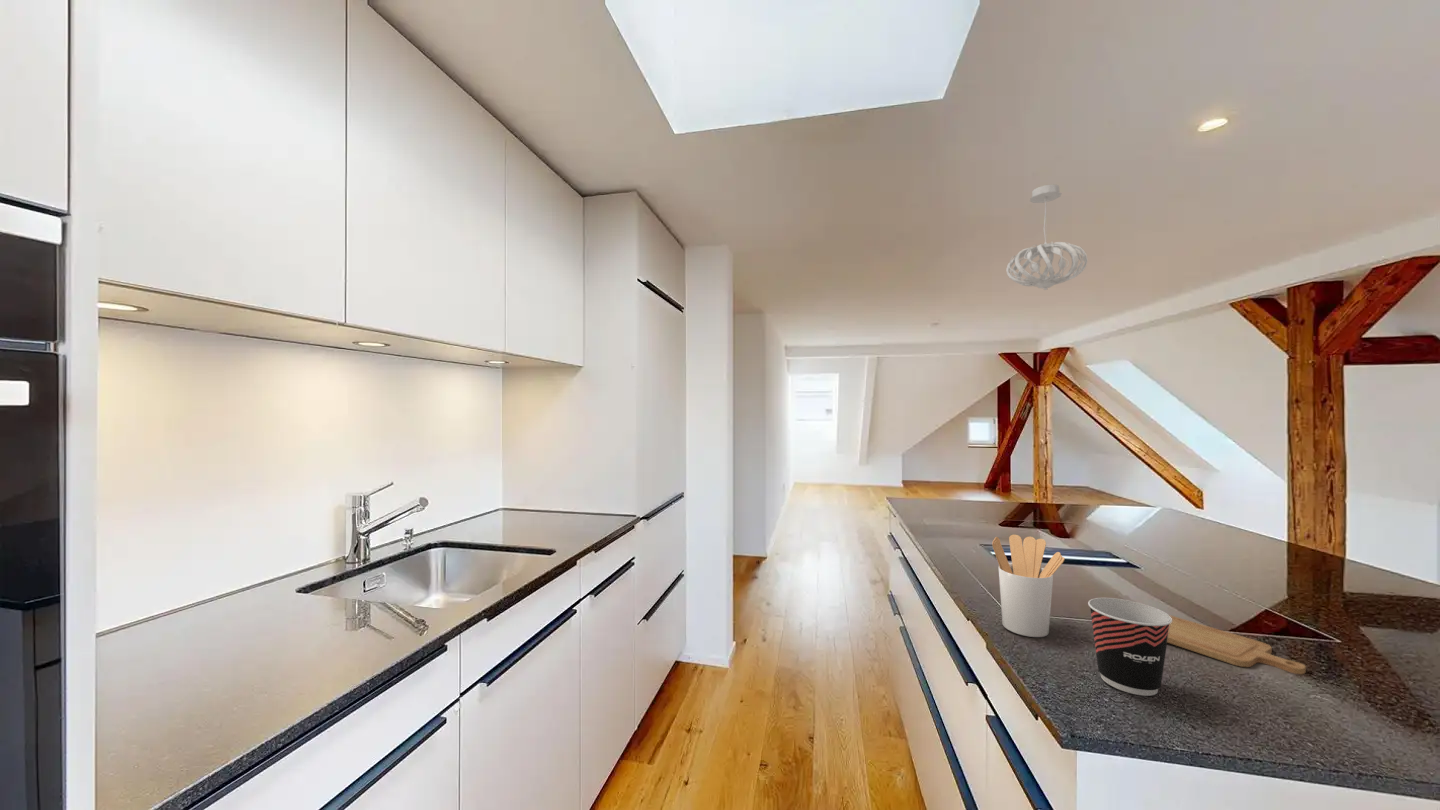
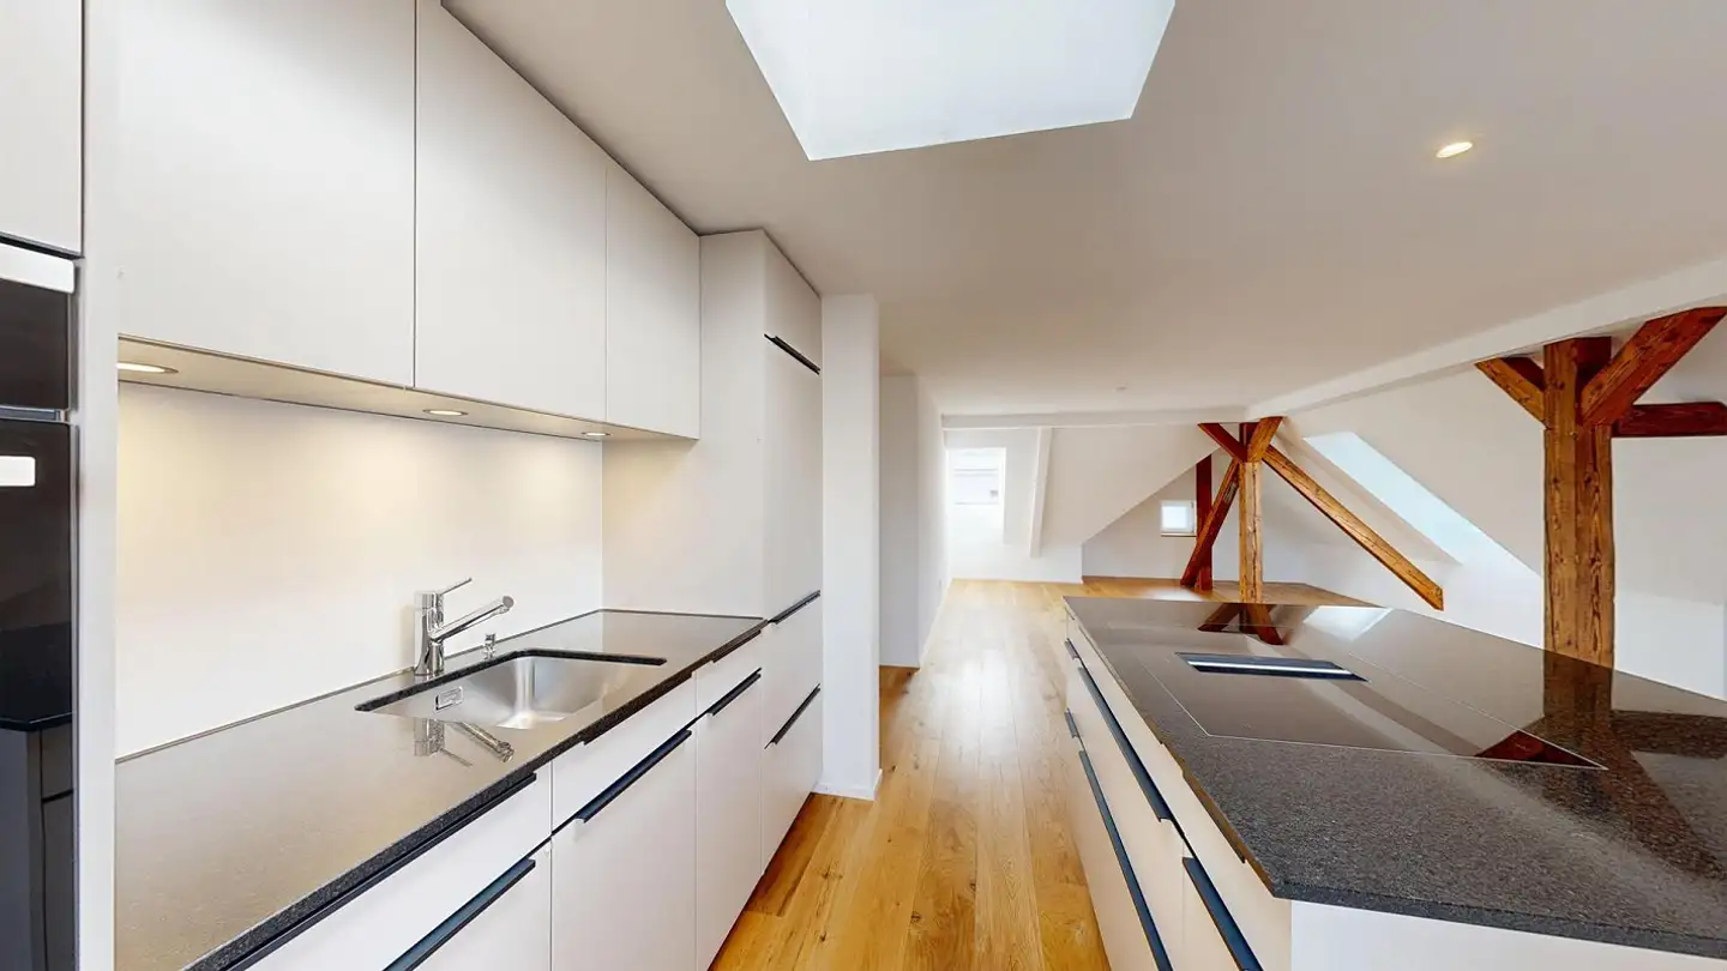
- chopping board [1167,614,1307,675]
- utensil holder [991,534,1066,638]
- pendant light [1005,183,1089,291]
- cup [1087,597,1172,697]
